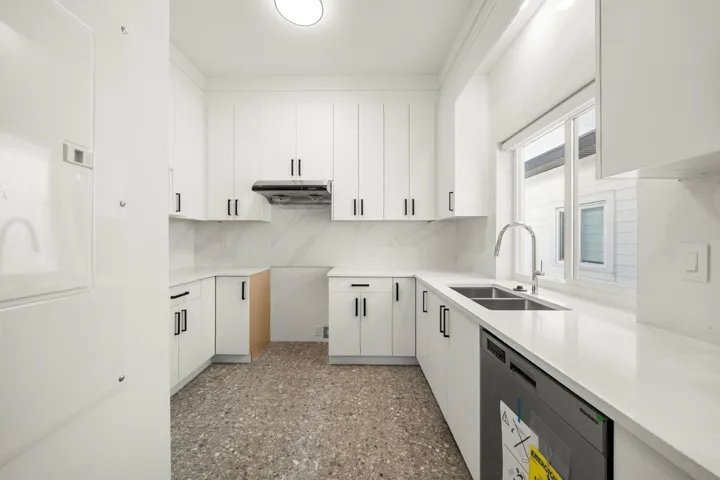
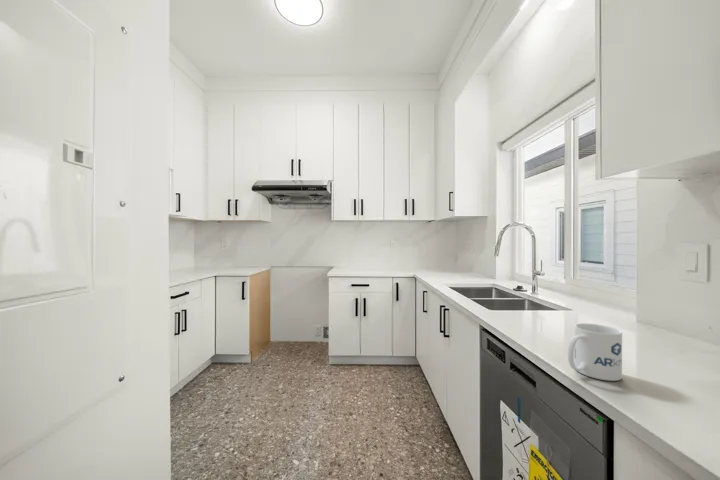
+ mug [567,322,623,382]
